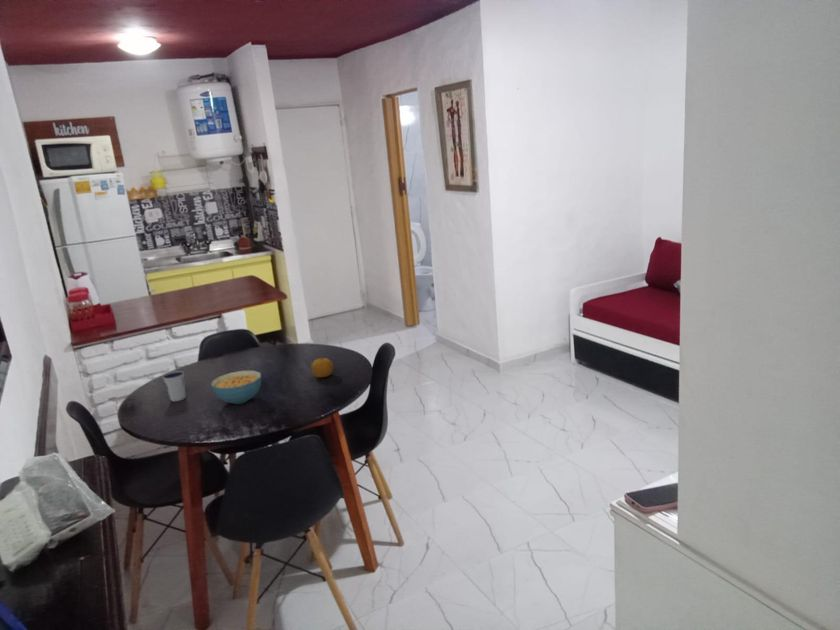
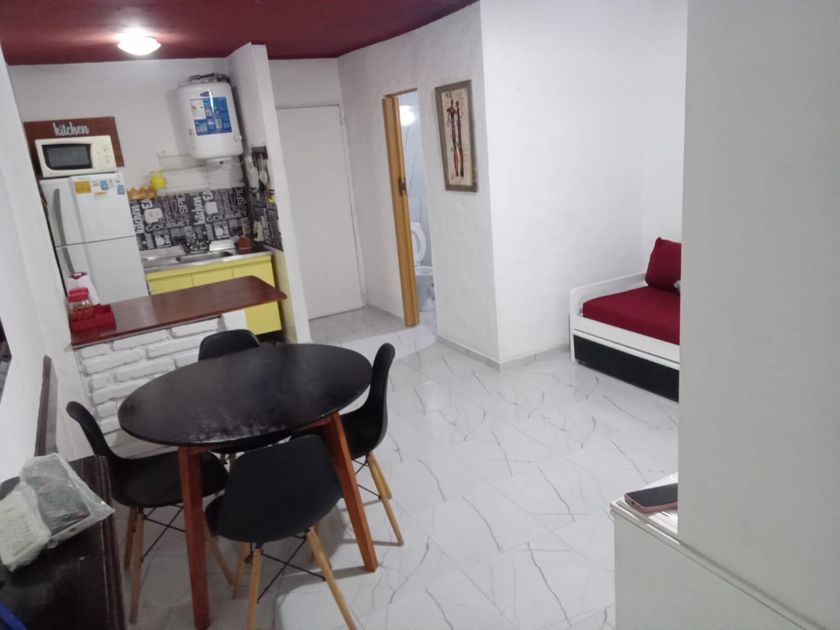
- cereal bowl [210,370,262,405]
- fruit [311,354,334,378]
- dixie cup [161,370,187,402]
